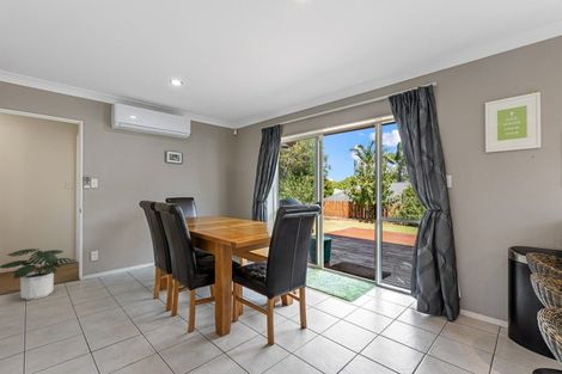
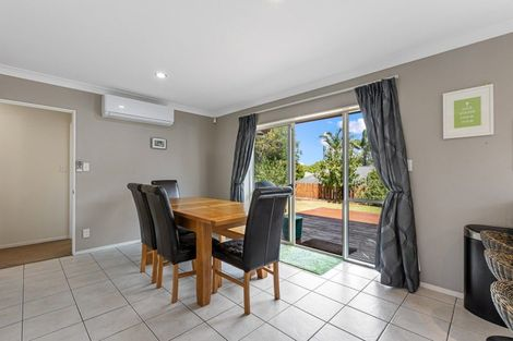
- potted plant [0,247,78,301]
